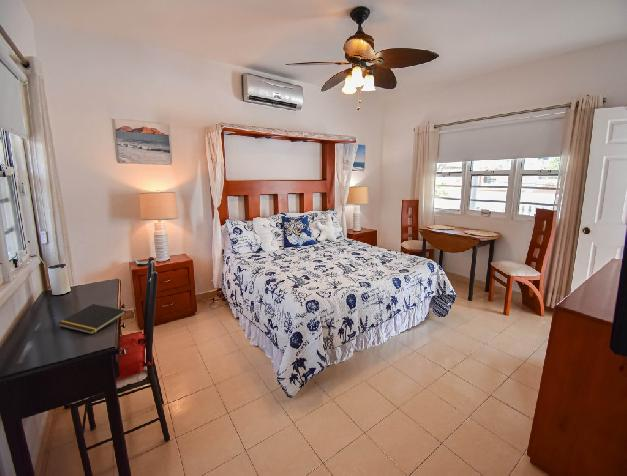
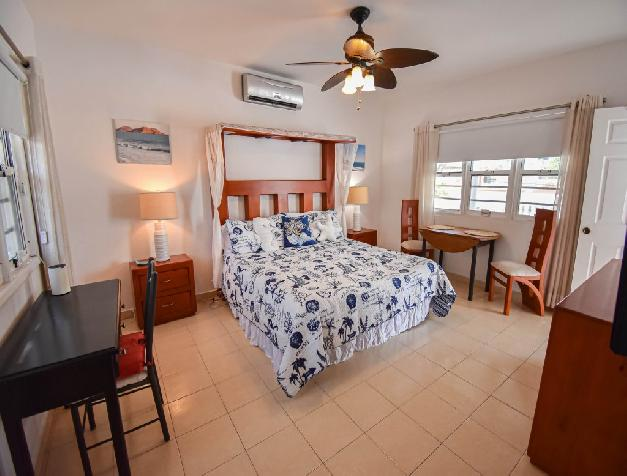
- notepad [56,303,127,335]
